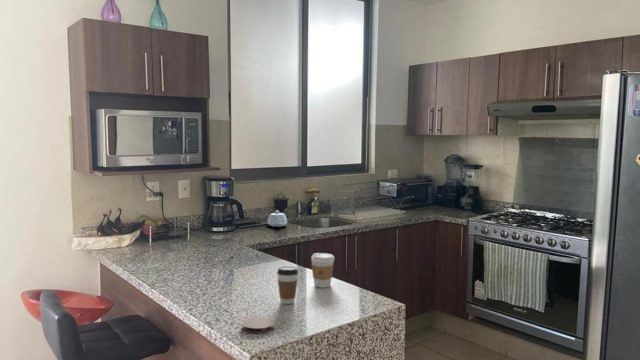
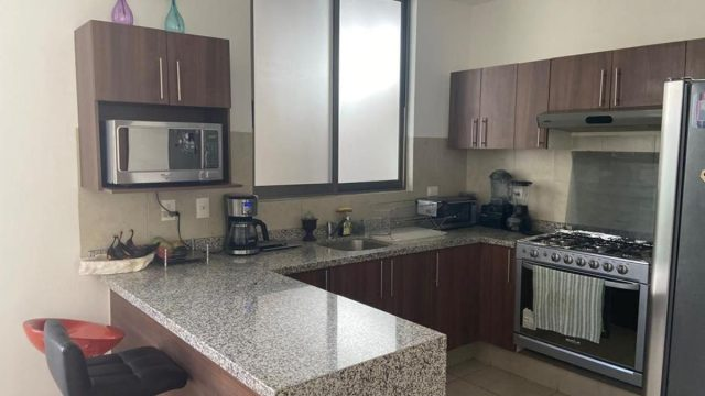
- coaster [241,315,276,334]
- coffee cup [310,252,335,289]
- coffee cup [276,265,299,305]
- teapot [267,210,288,228]
